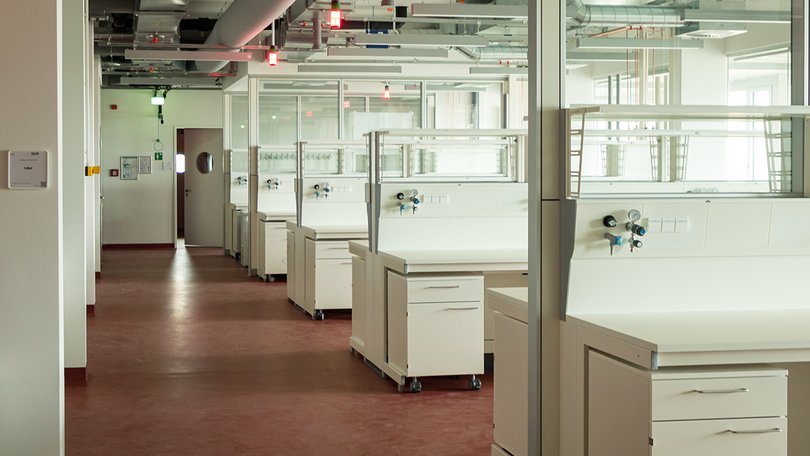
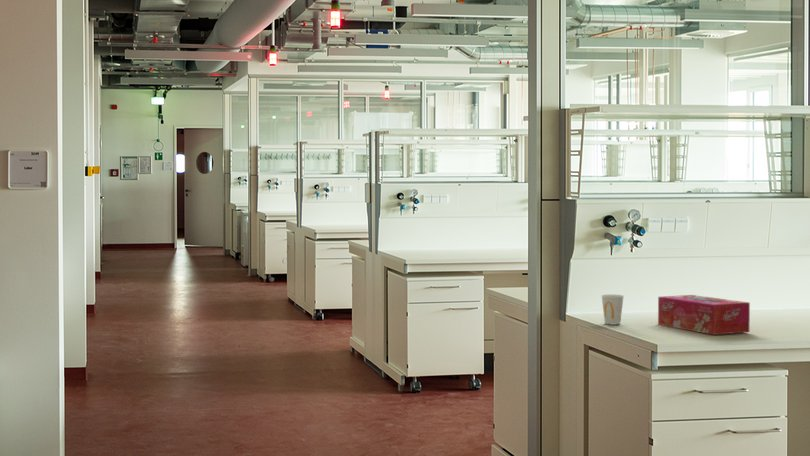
+ cup [600,294,625,325]
+ tissue box [657,294,751,336]
